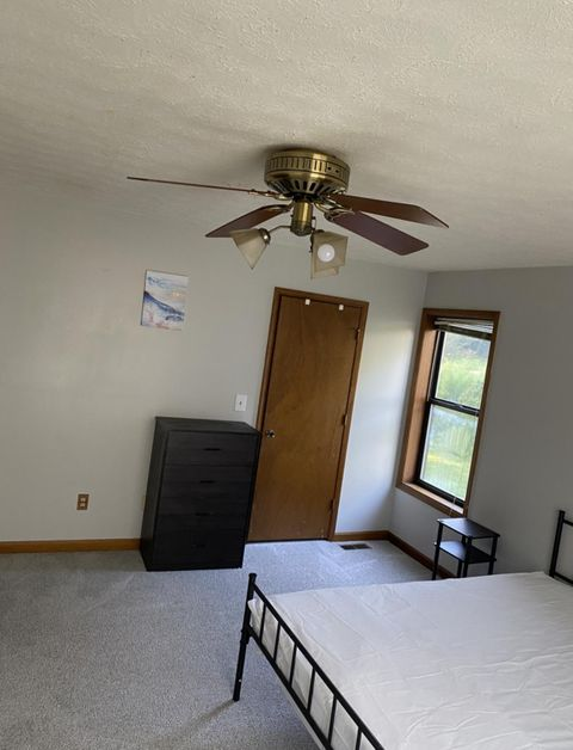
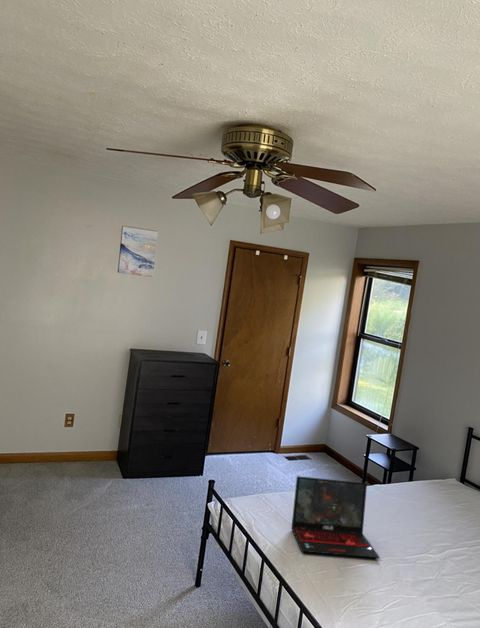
+ laptop [290,475,380,559]
